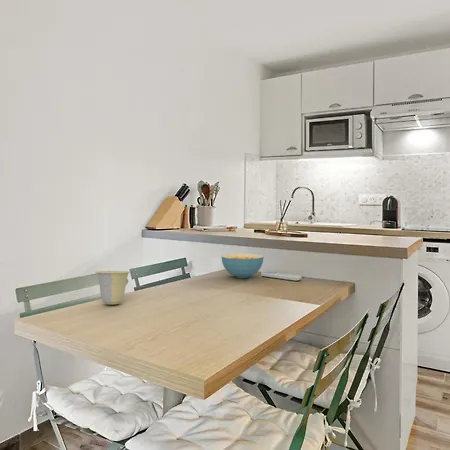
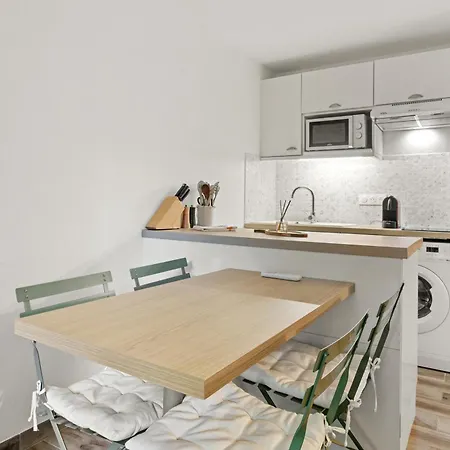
- cup [94,270,131,305]
- cereal bowl [221,253,265,279]
